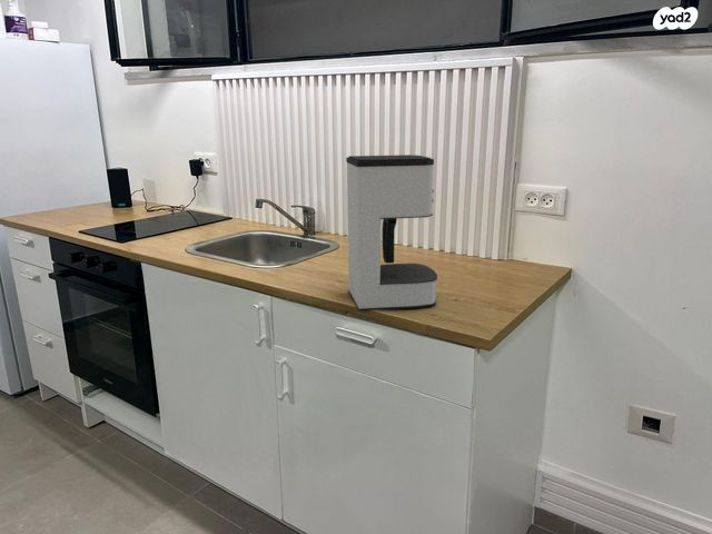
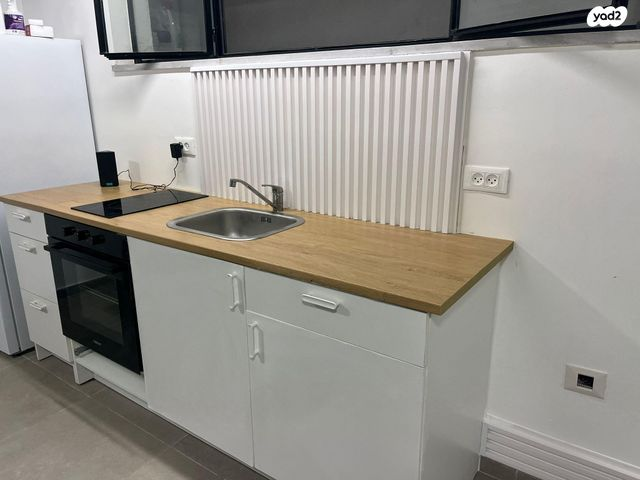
- coffee maker [345,154,438,312]
